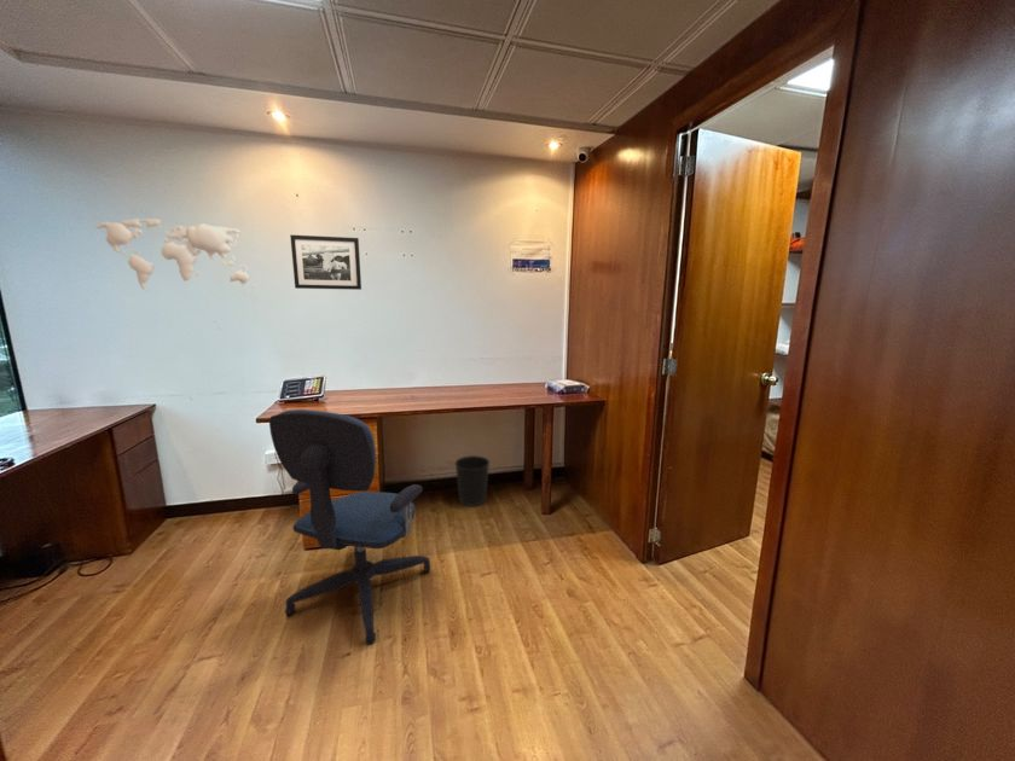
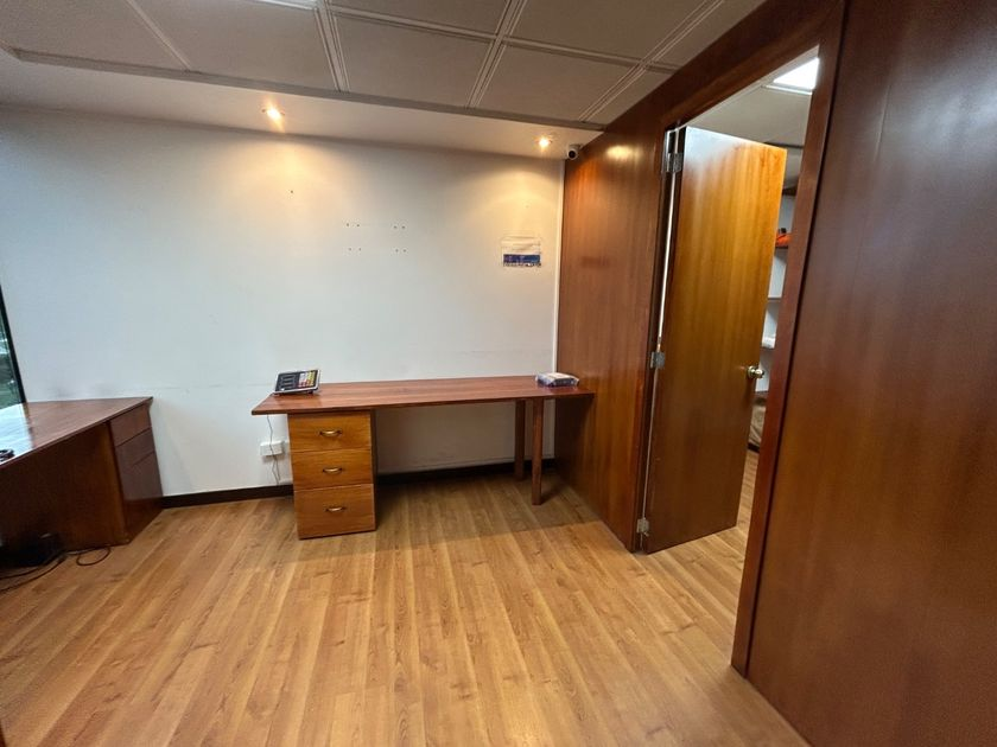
- wastebasket [453,454,491,507]
- world map [93,217,259,292]
- picture frame [289,233,362,291]
- office chair [268,408,431,646]
